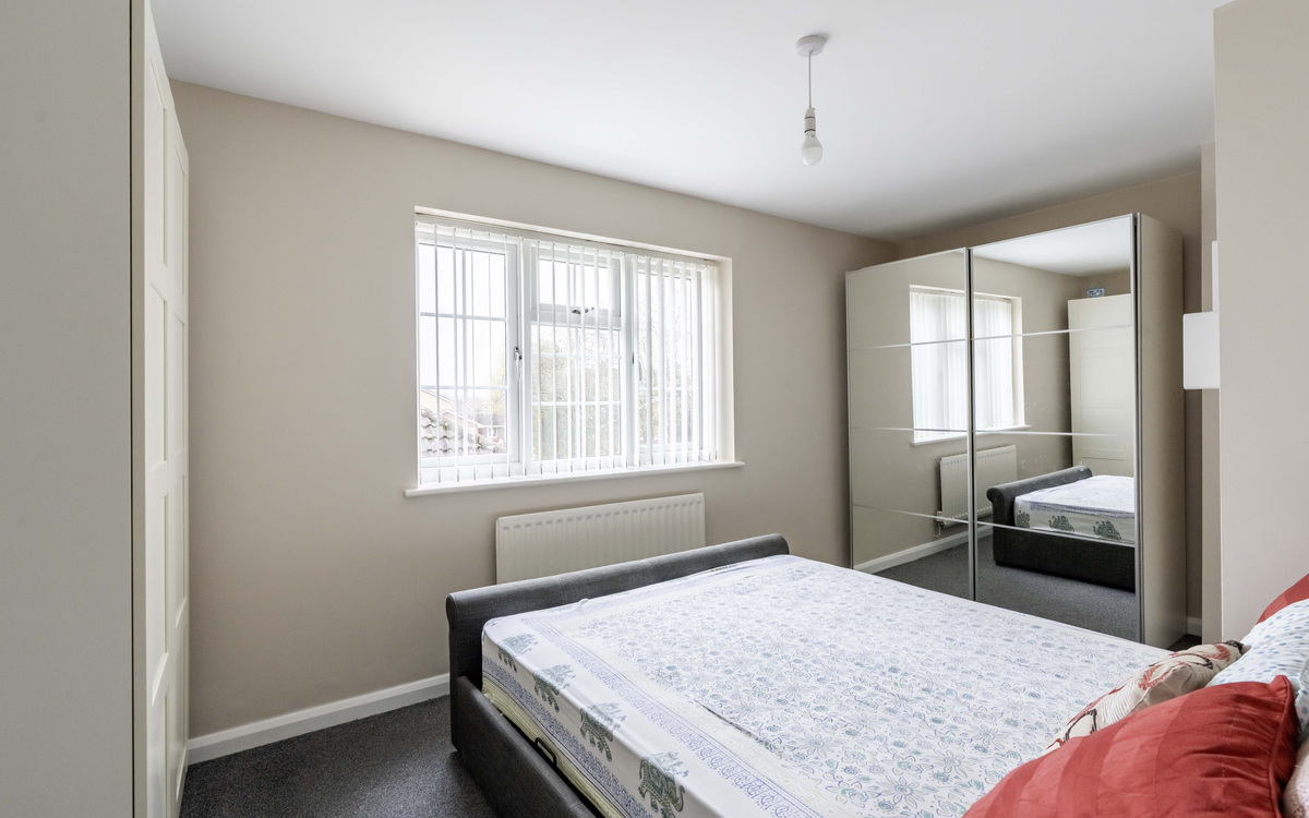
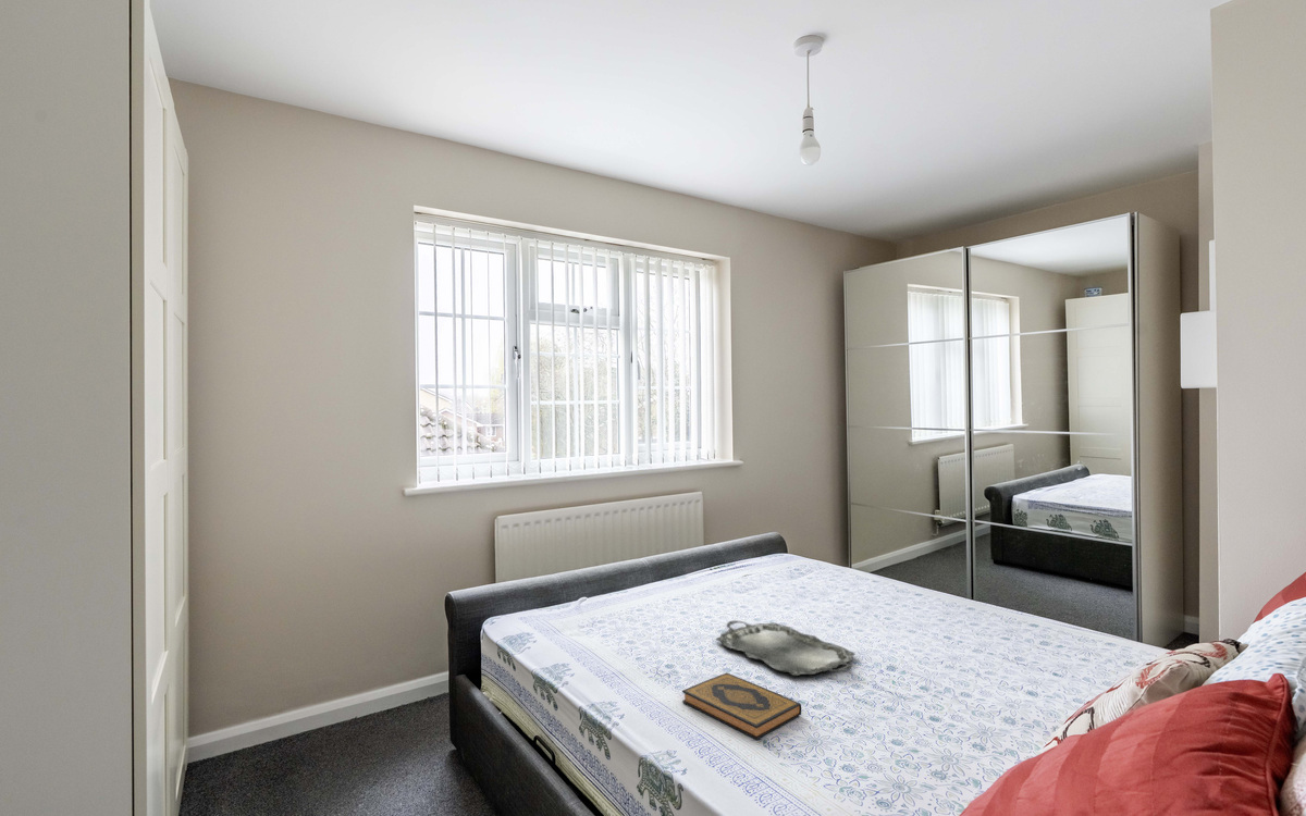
+ serving tray [715,619,857,677]
+ hardback book [681,672,802,741]
